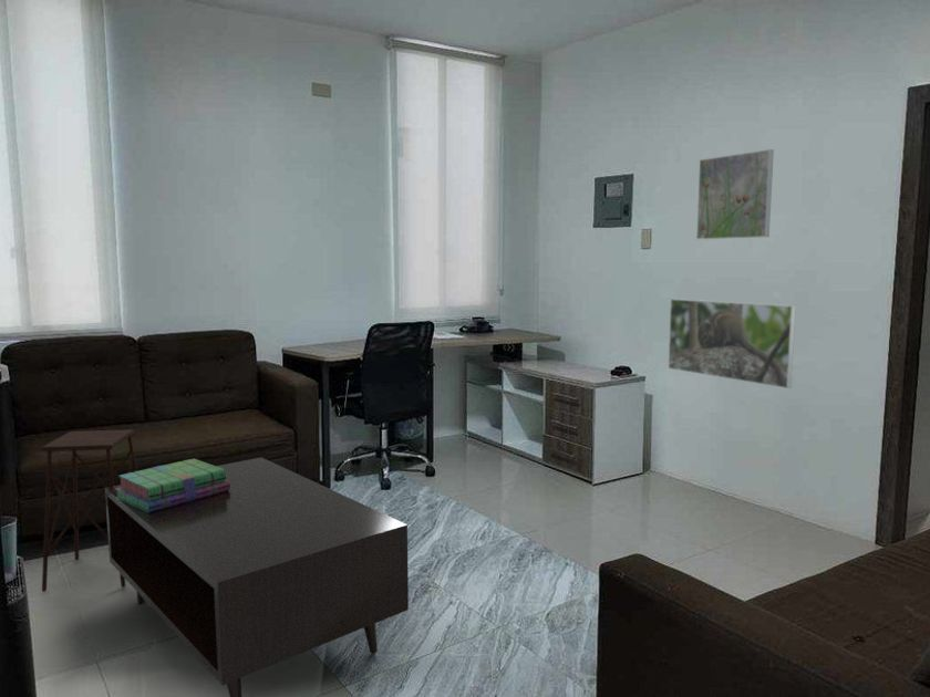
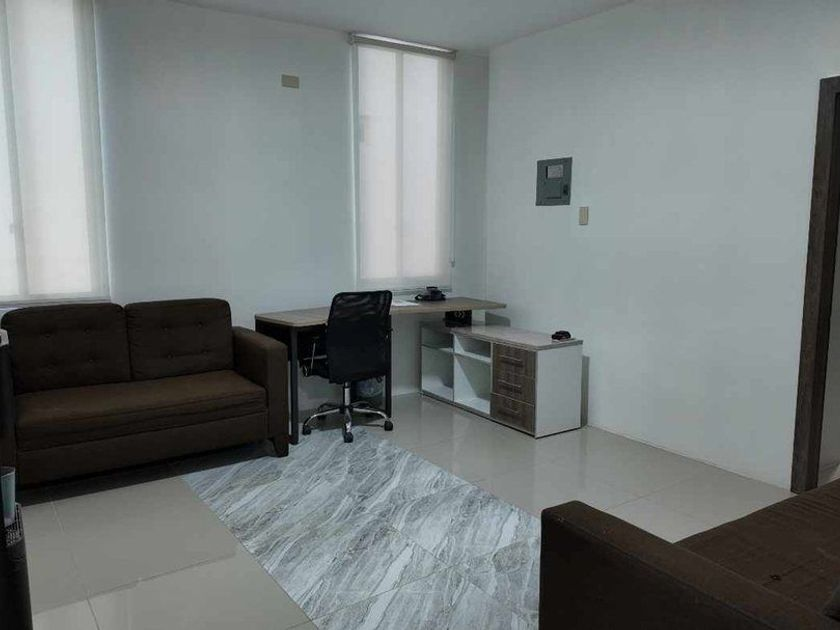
- coffee table [104,457,410,697]
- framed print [695,148,775,240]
- stack of books [116,458,230,512]
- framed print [668,298,797,389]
- side table [40,428,138,593]
